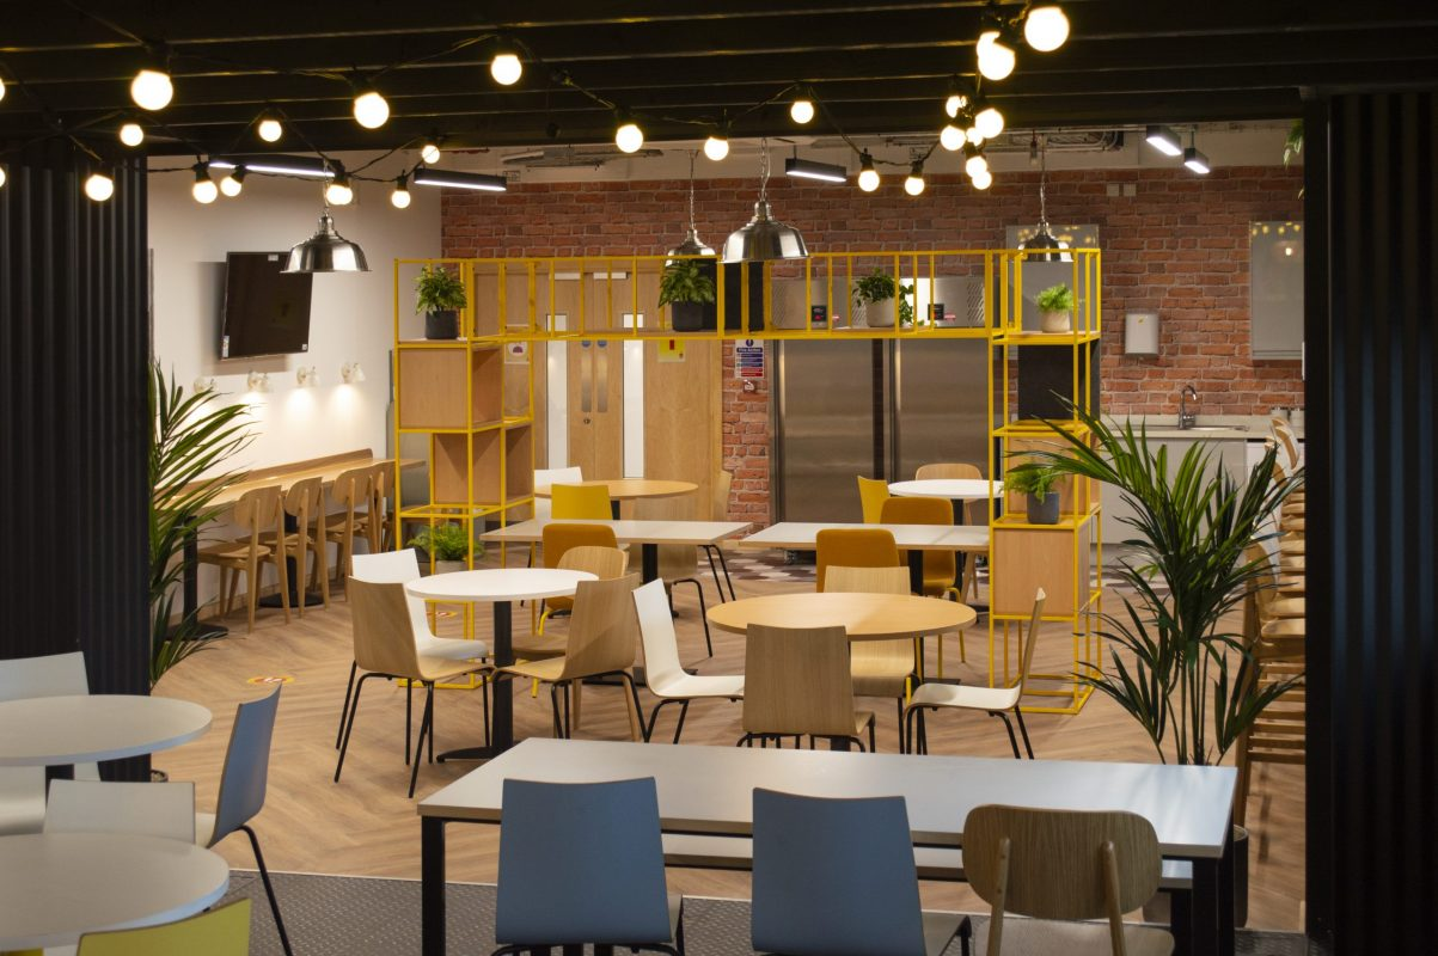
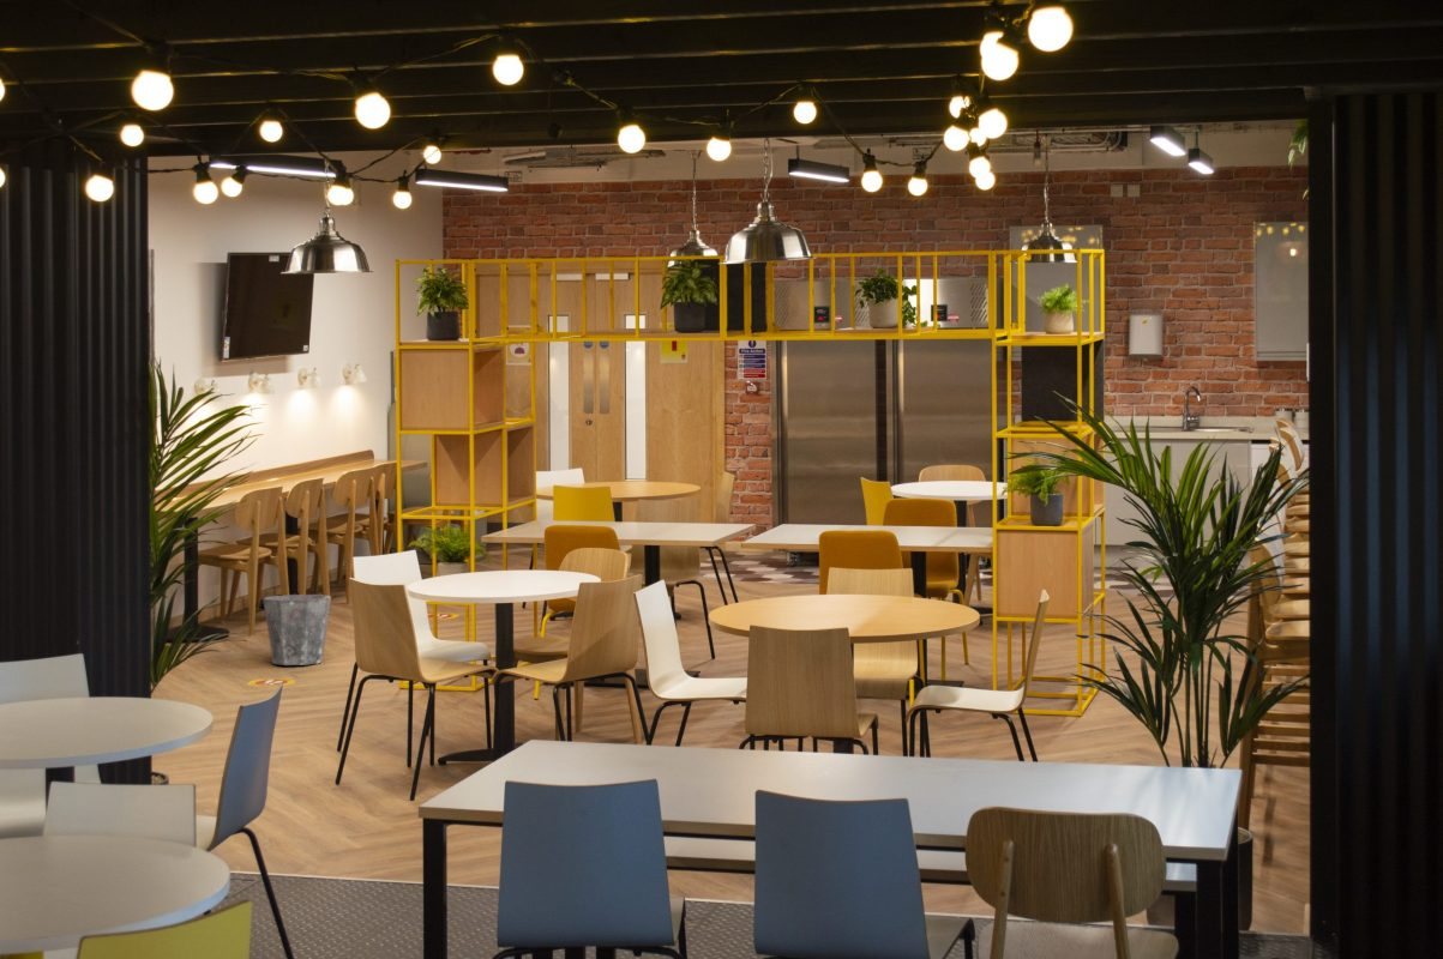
+ waste bin [261,593,332,667]
